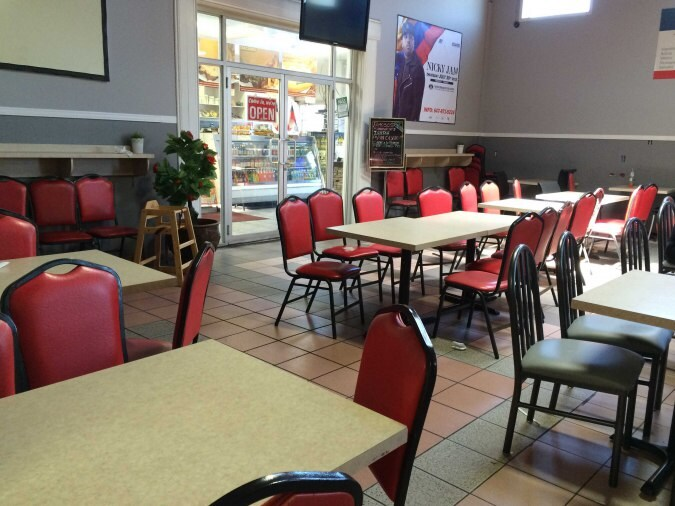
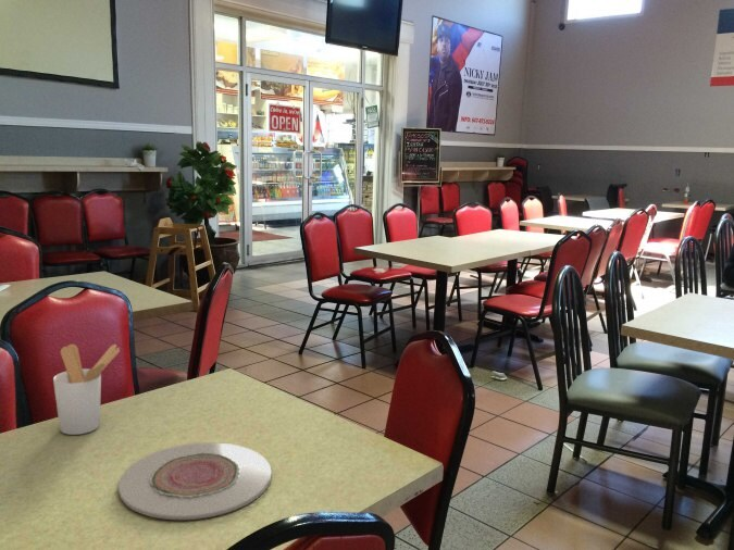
+ plate [117,441,273,521]
+ utensil holder [52,343,121,436]
